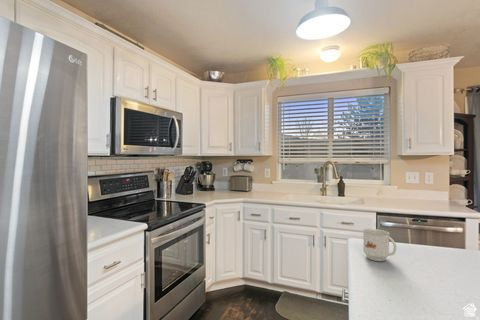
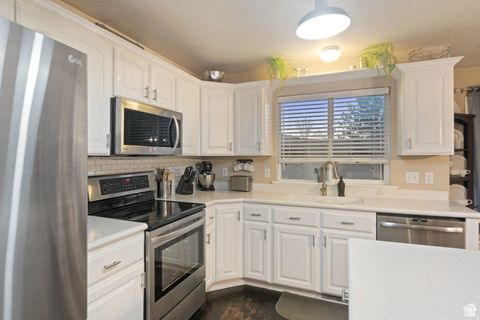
- mug [362,228,397,262]
